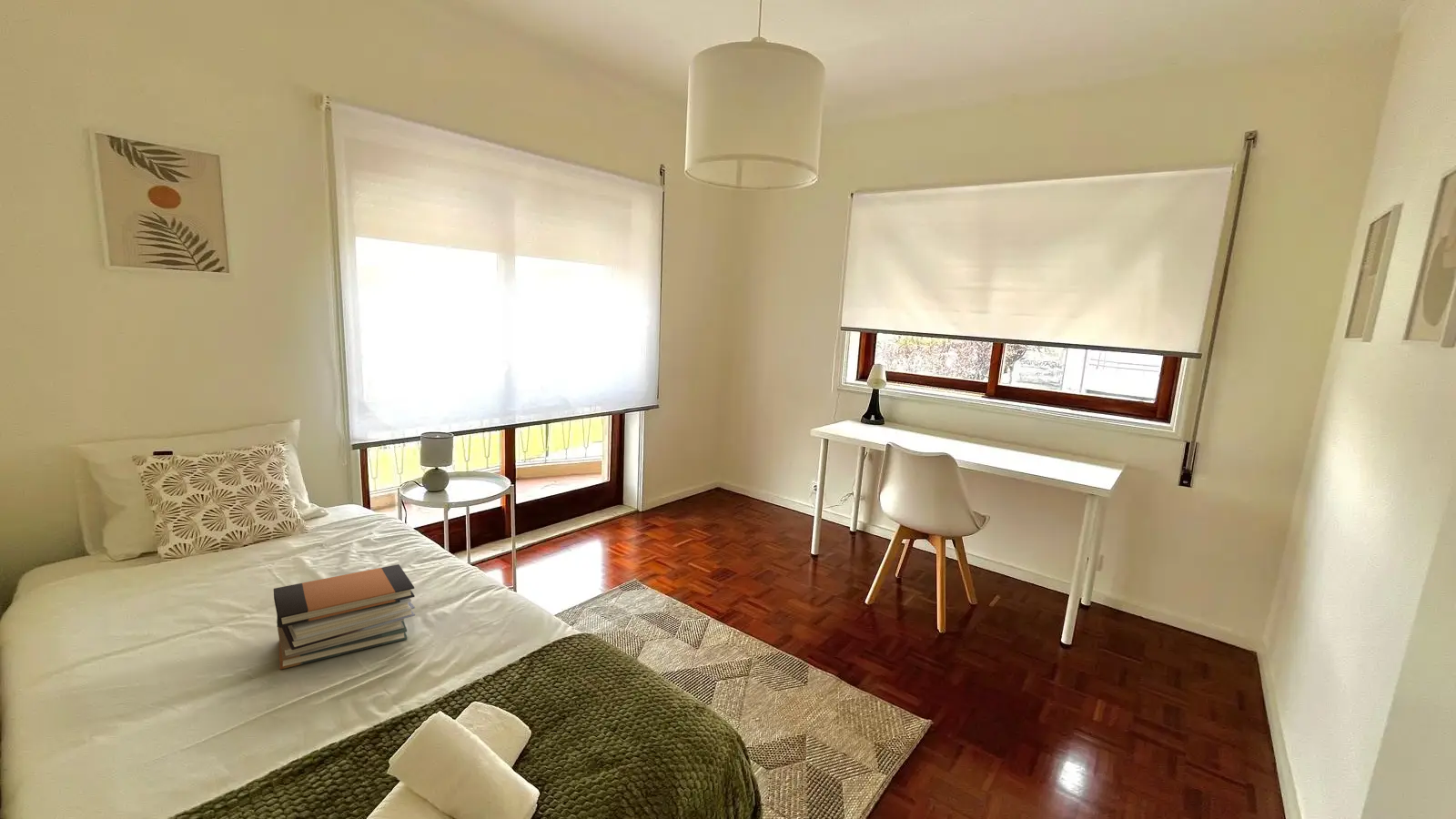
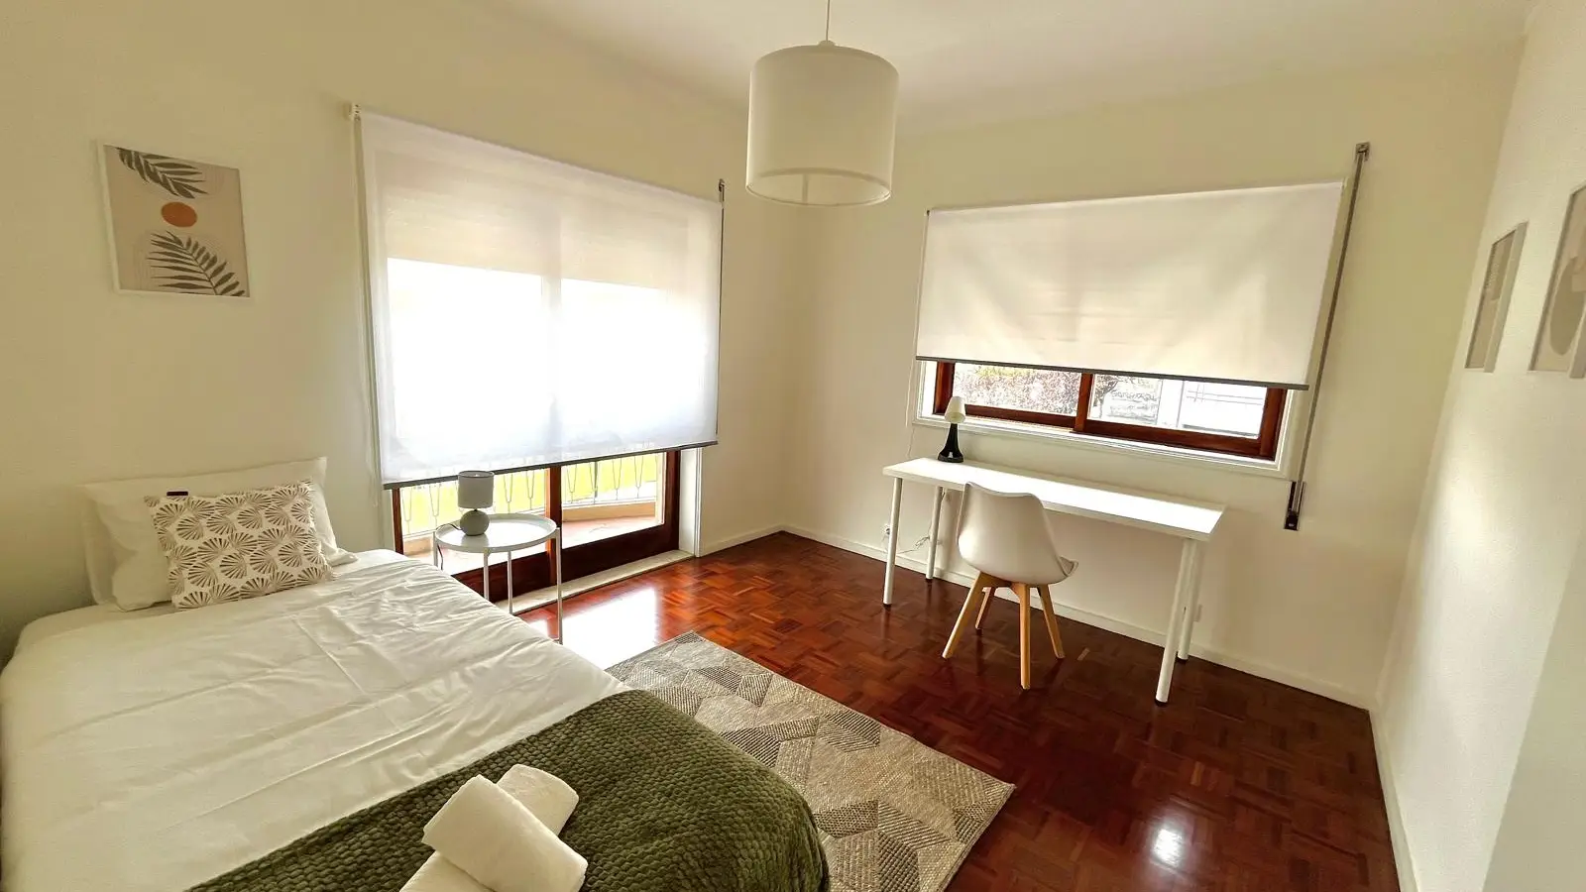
- book stack [273,563,416,671]
